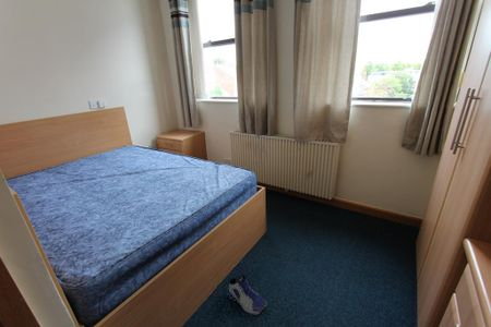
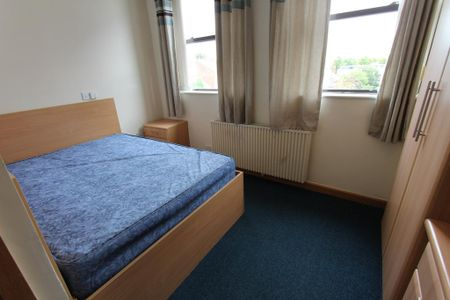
- sneaker [226,274,268,315]
